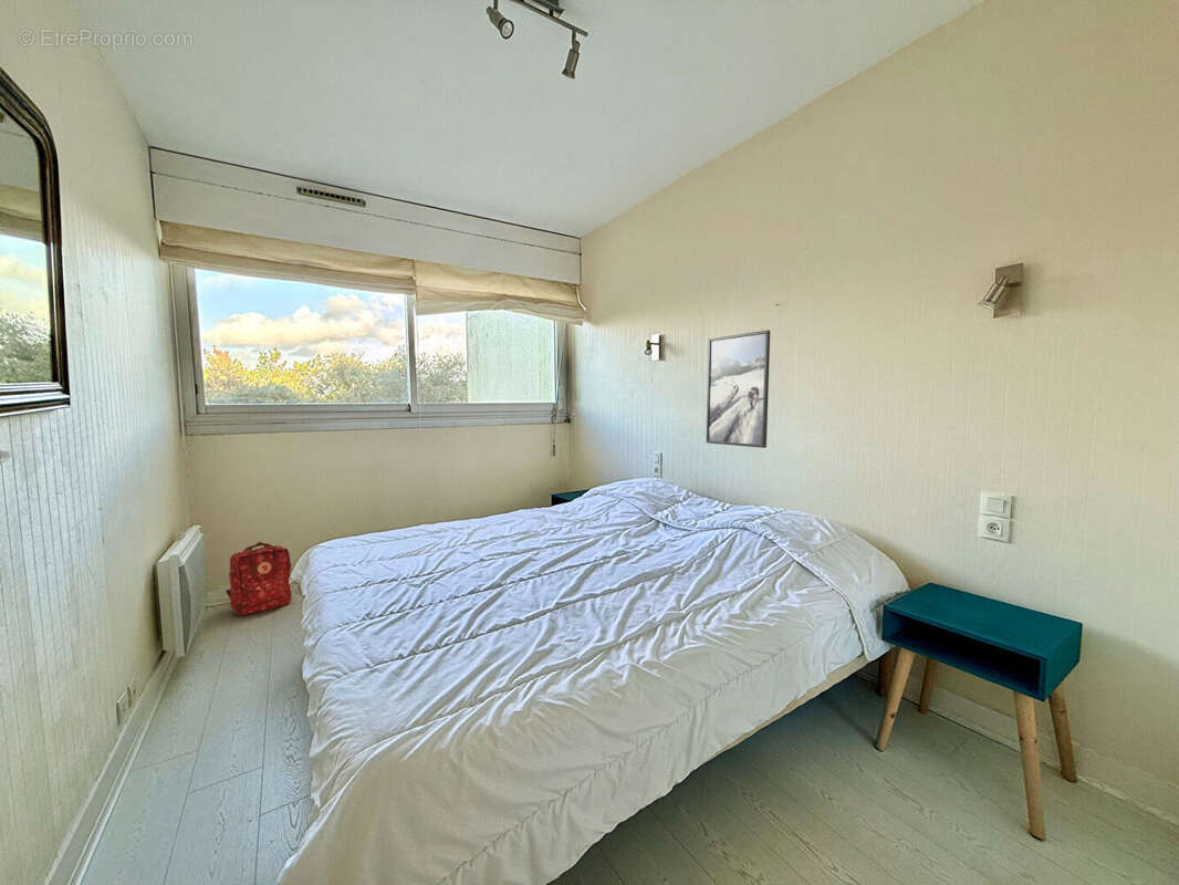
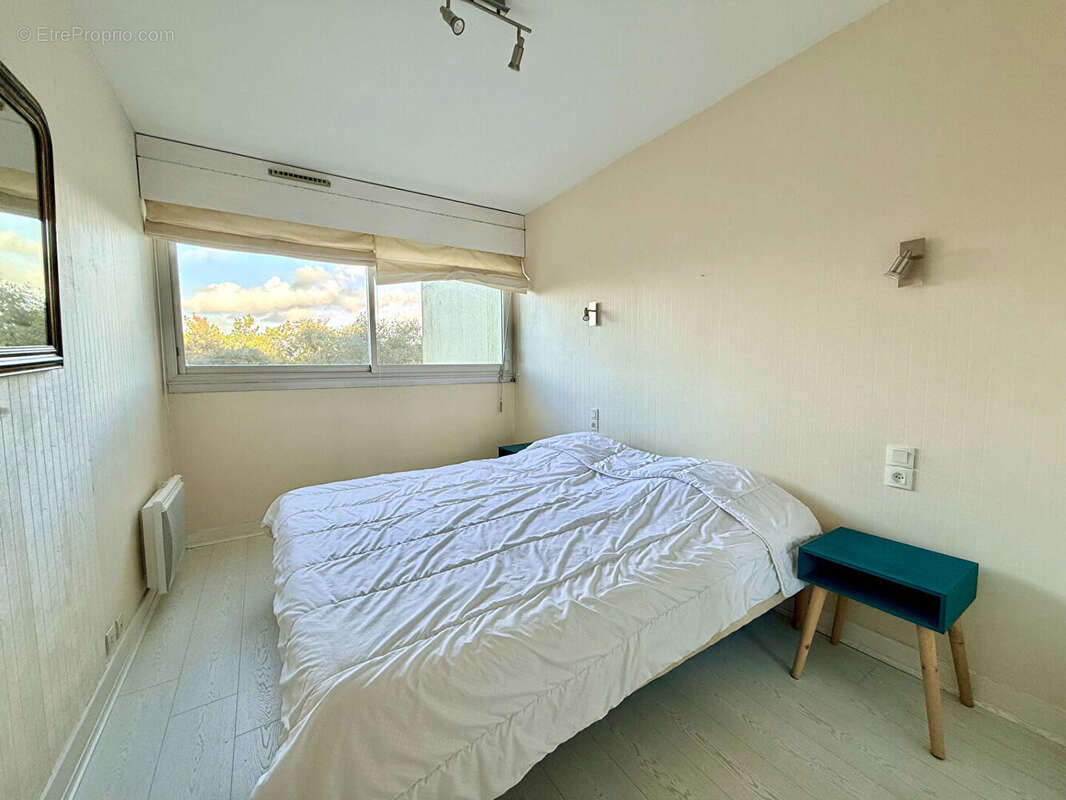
- backpack [225,541,293,616]
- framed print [706,329,771,449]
